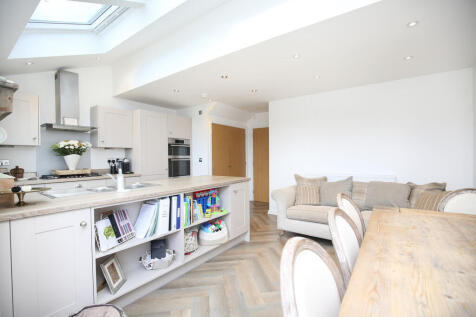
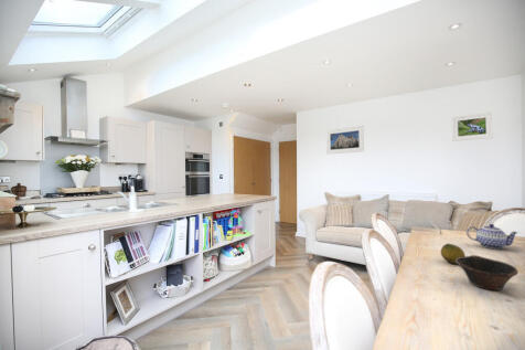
+ fruit [440,243,465,265]
+ teapot [465,223,519,250]
+ bowl [456,254,519,291]
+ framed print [325,125,365,156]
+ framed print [451,112,494,142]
